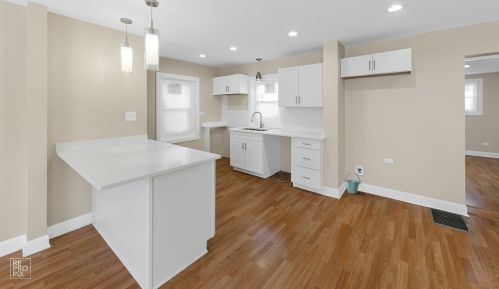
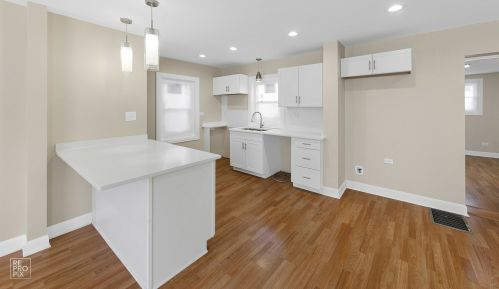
- bucket [344,172,362,195]
